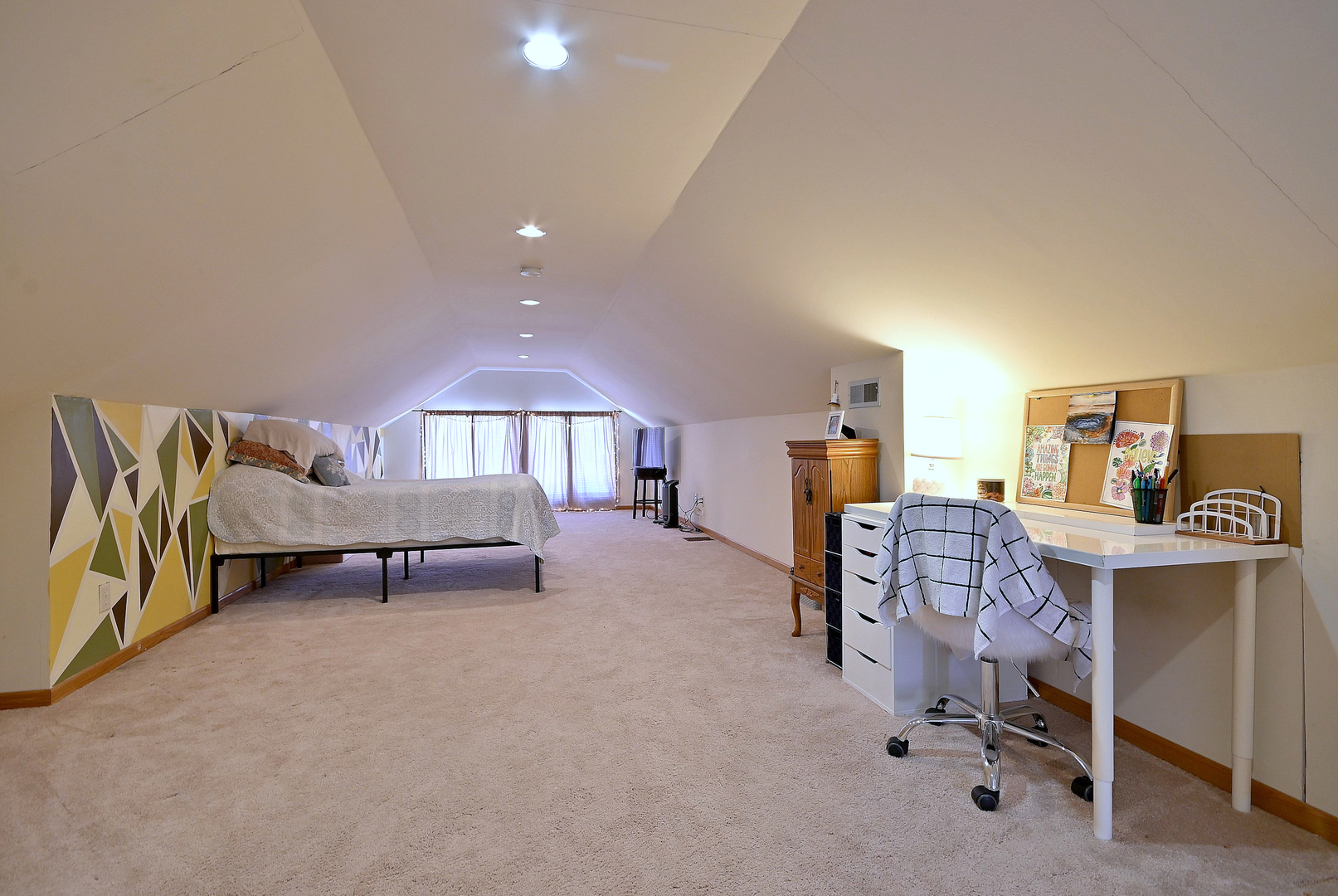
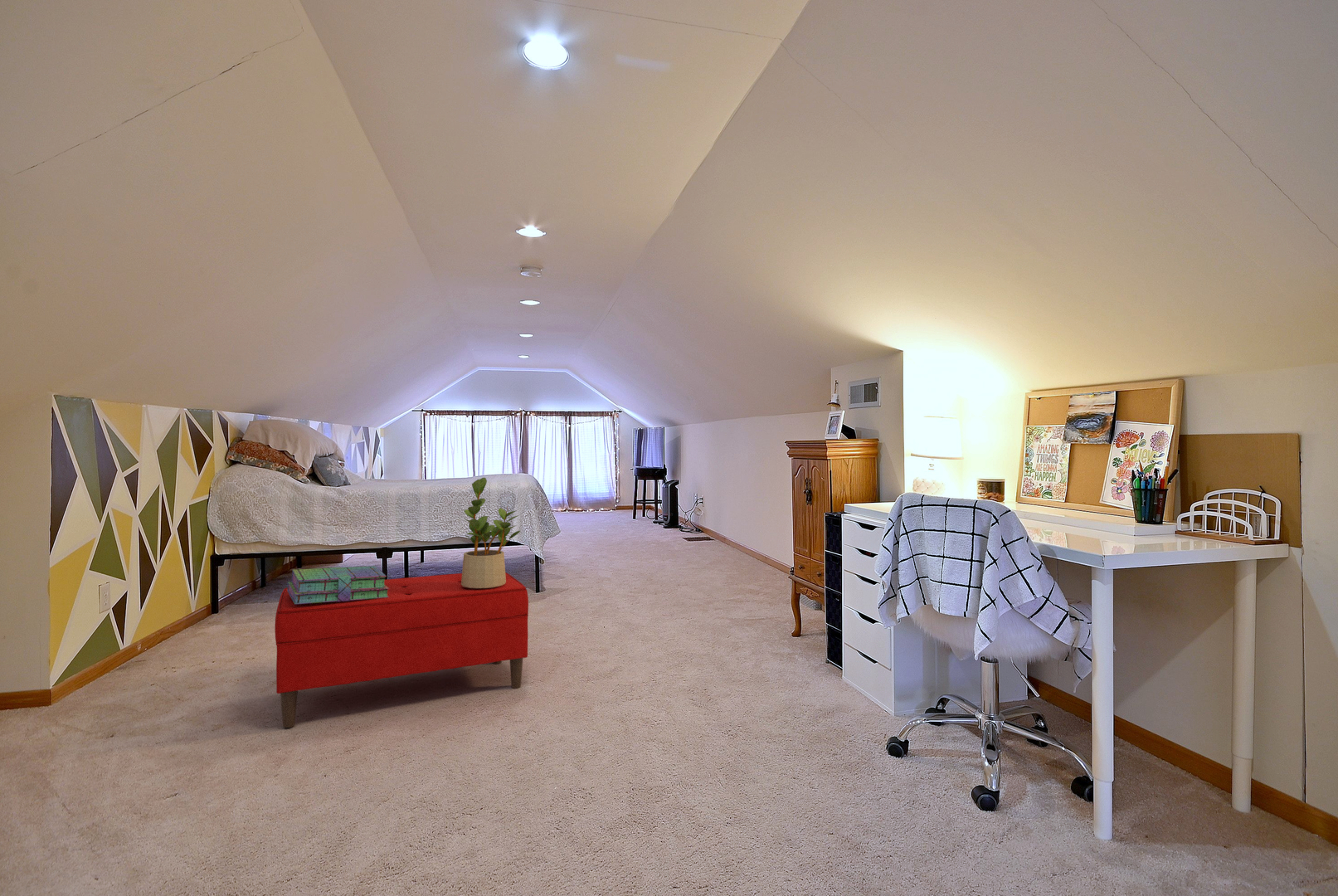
+ potted plant [461,477,521,588]
+ stack of books [287,566,389,605]
+ bench [274,572,529,728]
